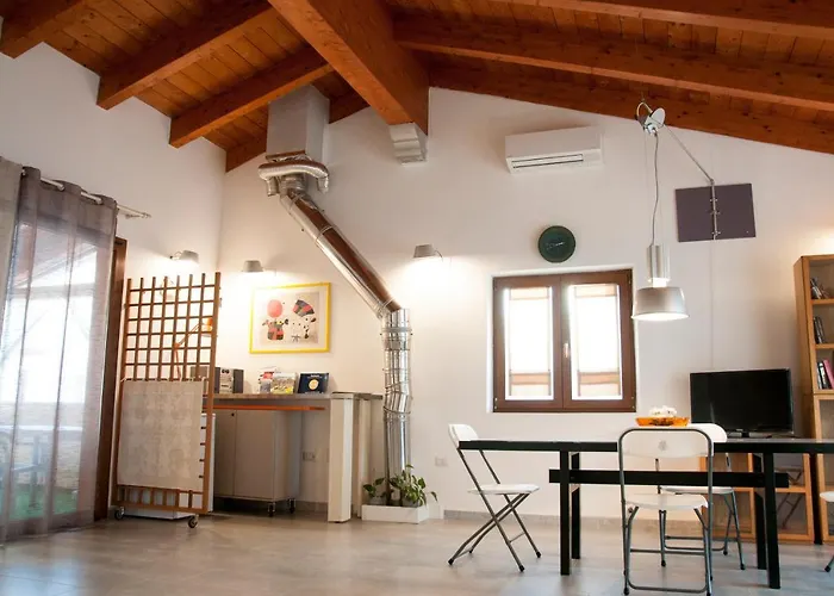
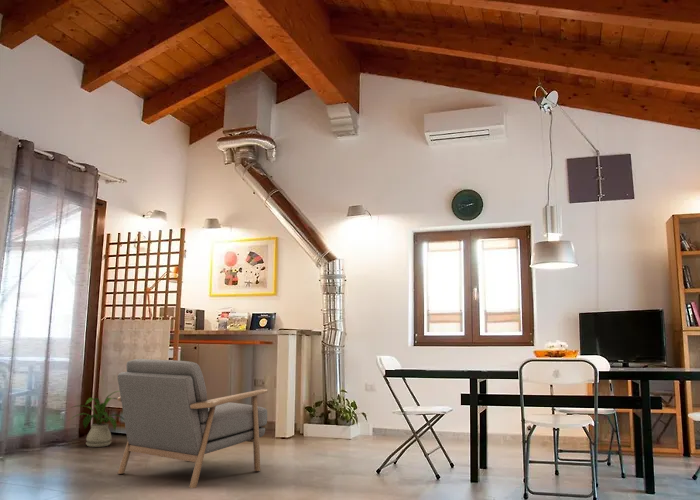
+ armchair [116,358,269,489]
+ house plant [68,390,124,448]
